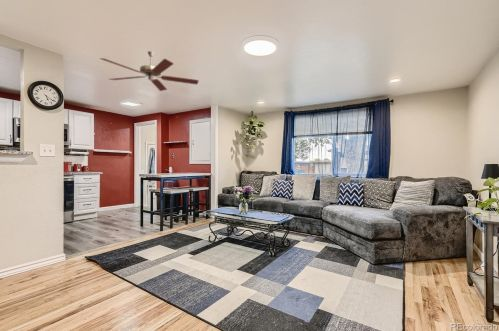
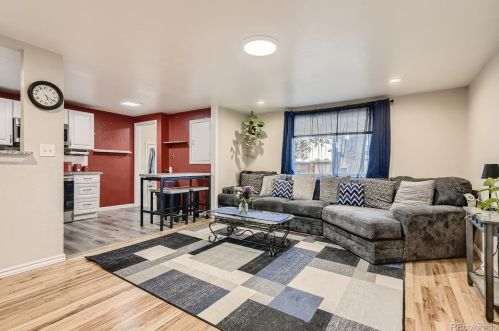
- ceiling fan [99,50,200,92]
